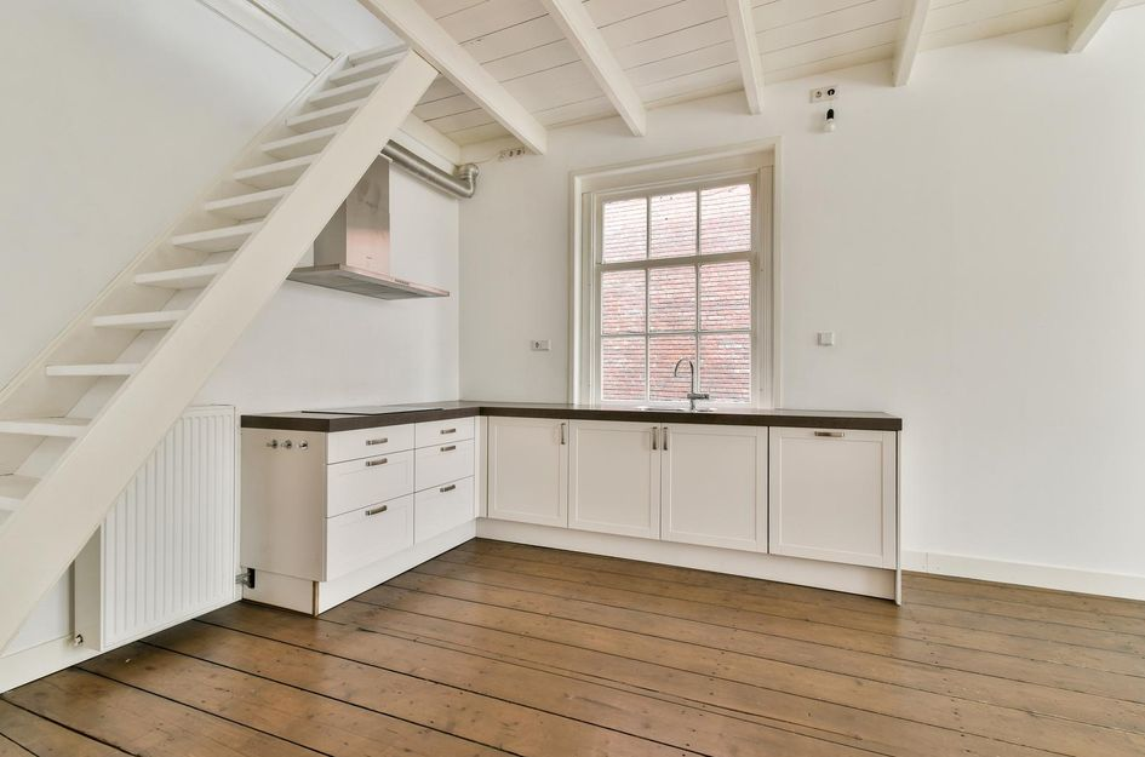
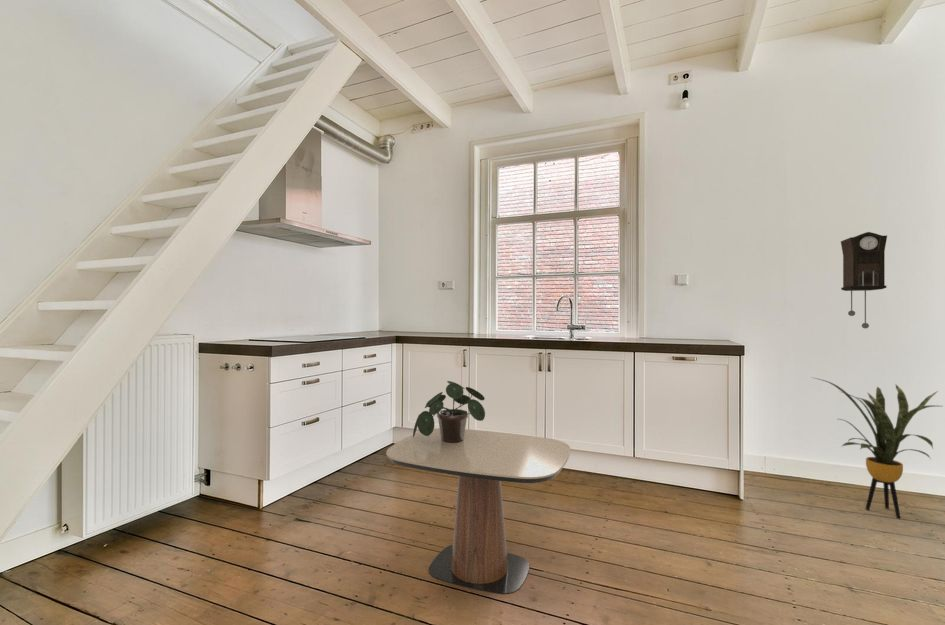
+ house plant [810,376,942,519]
+ potted plant [412,380,486,443]
+ side table [385,427,571,595]
+ pendulum clock [840,231,888,329]
